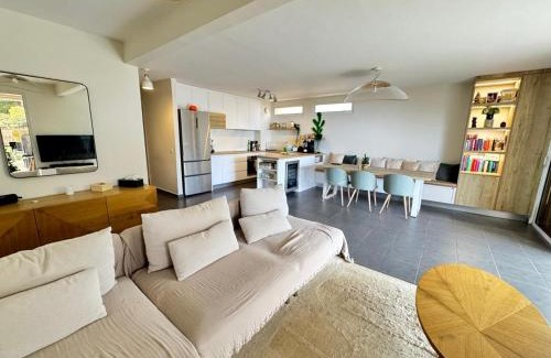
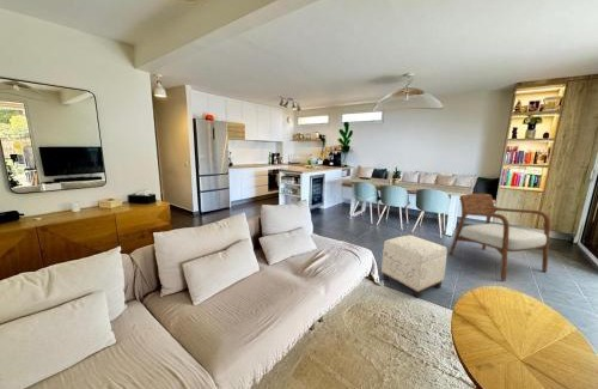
+ armchair [447,193,551,281]
+ ottoman [380,235,448,298]
